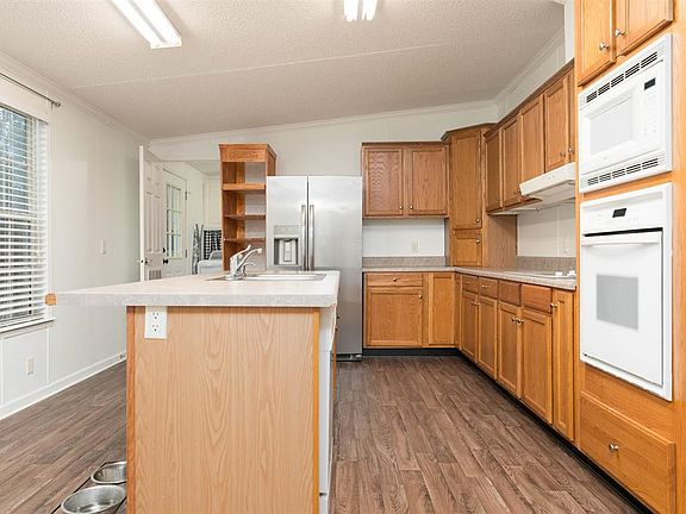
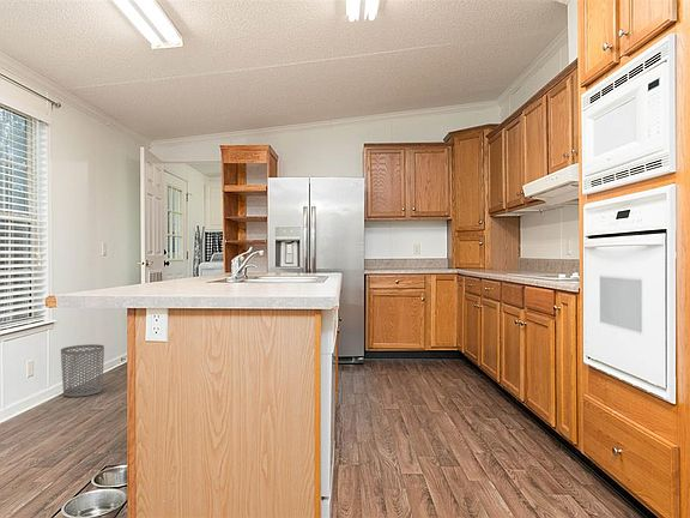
+ waste bin [60,343,105,398]
